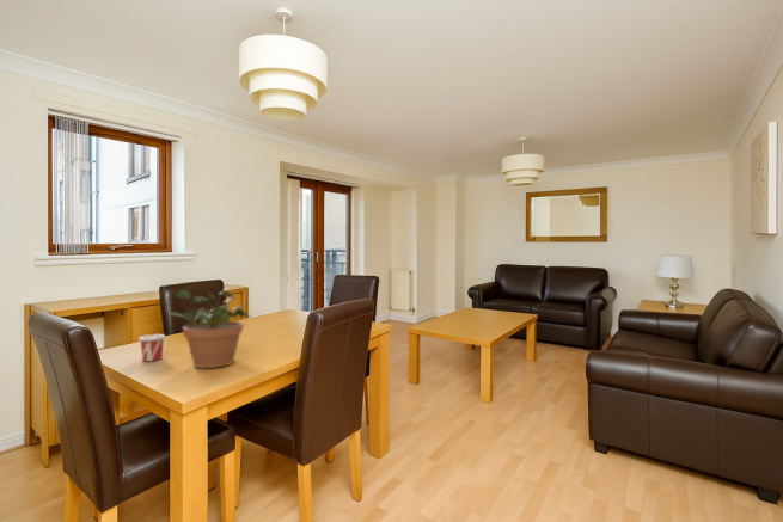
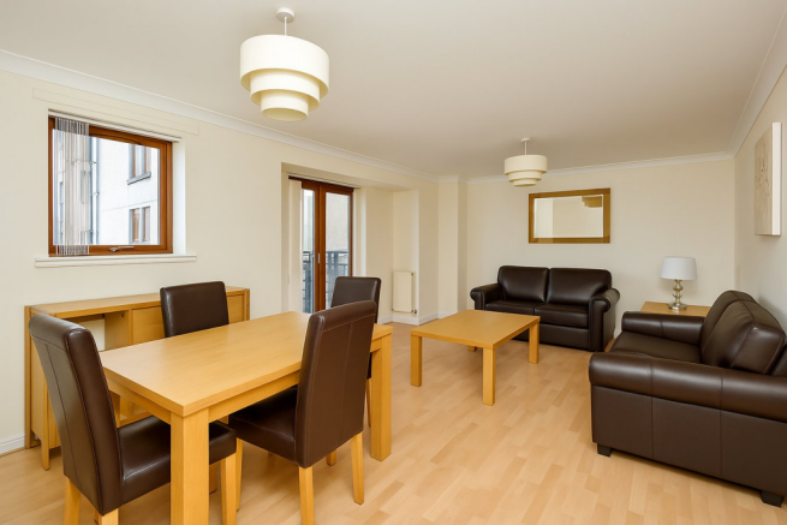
- potted plant [167,285,252,369]
- cup [137,333,167,362]
